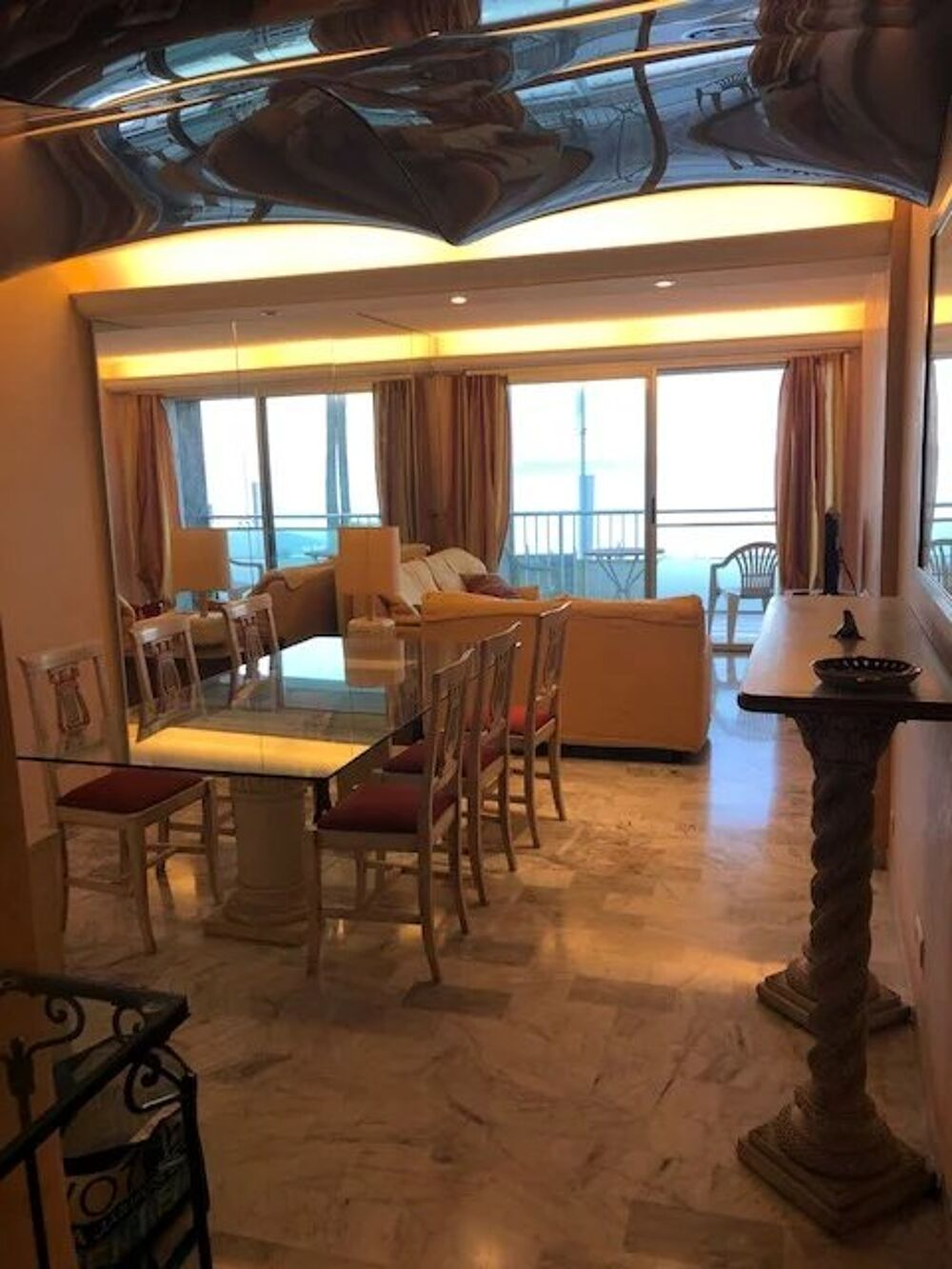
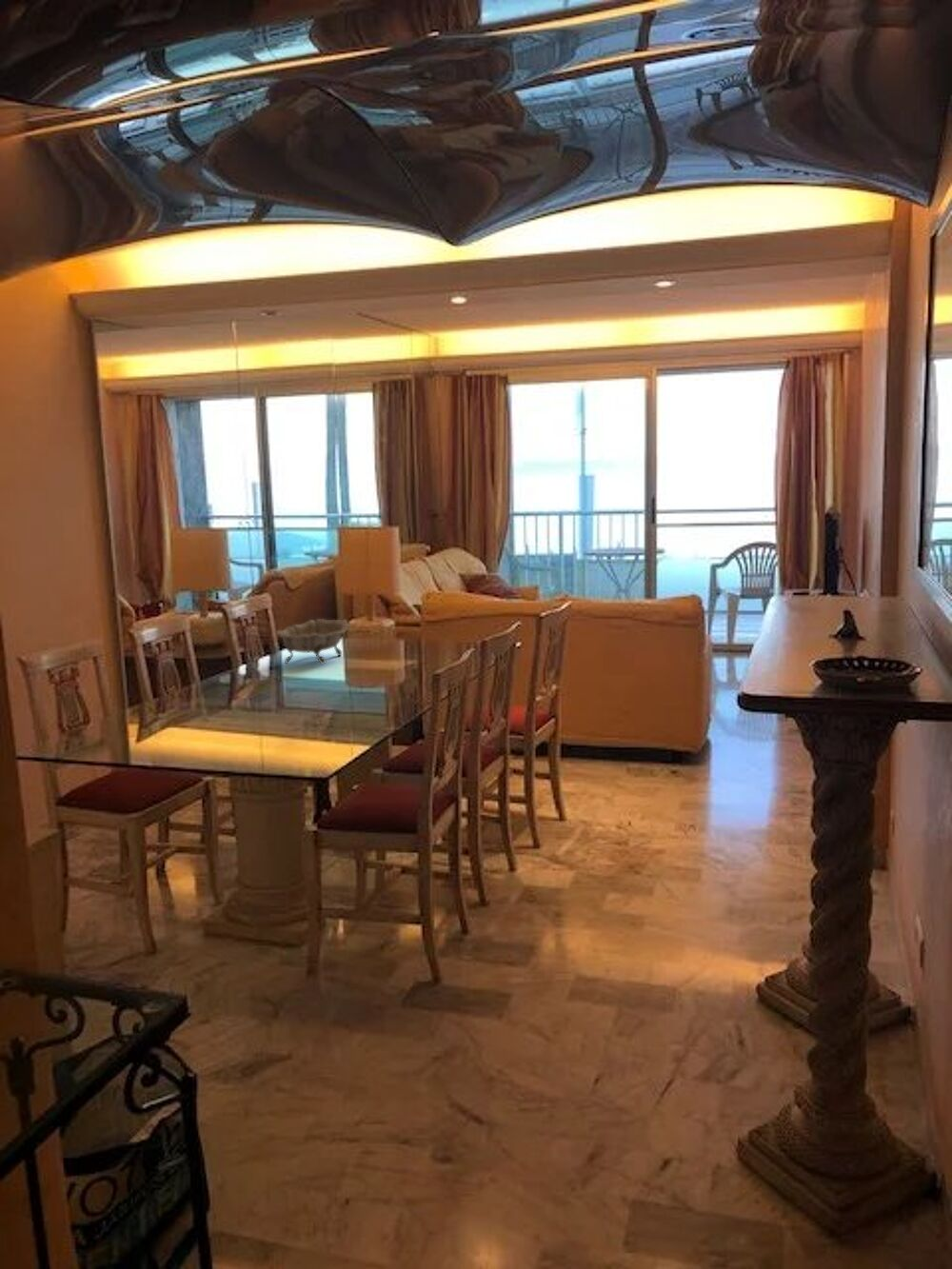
+ decorative bowl [274,618,350,665]
